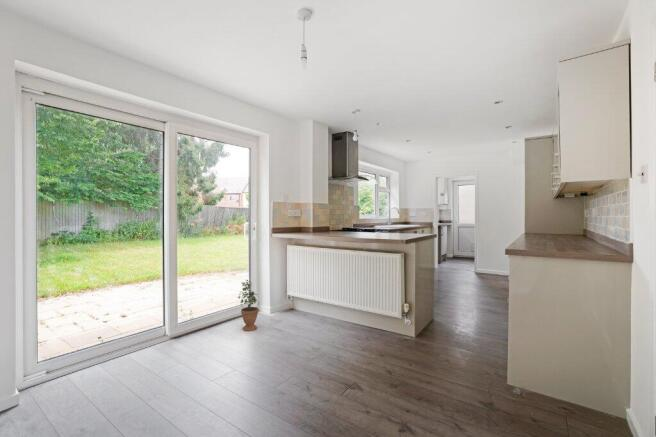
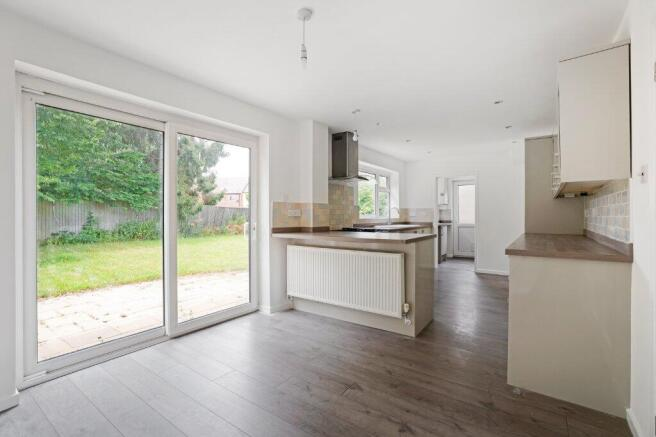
- potted plant [238,279,259,332]
